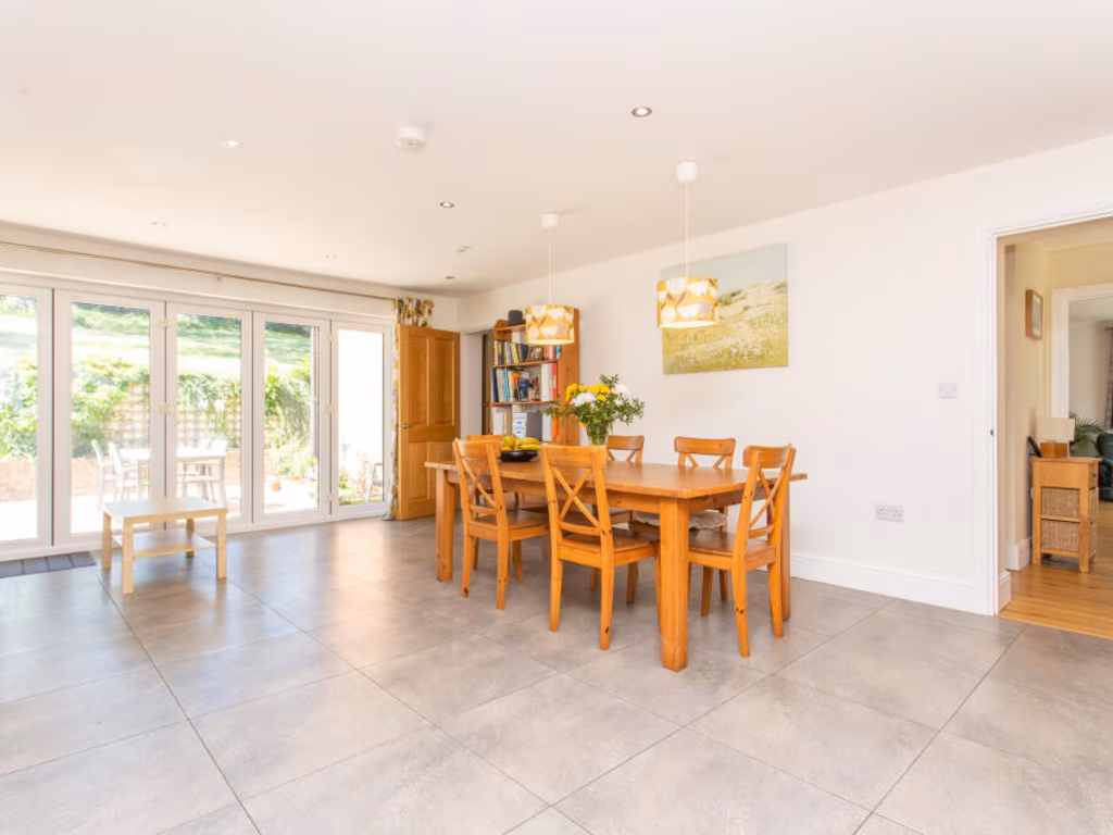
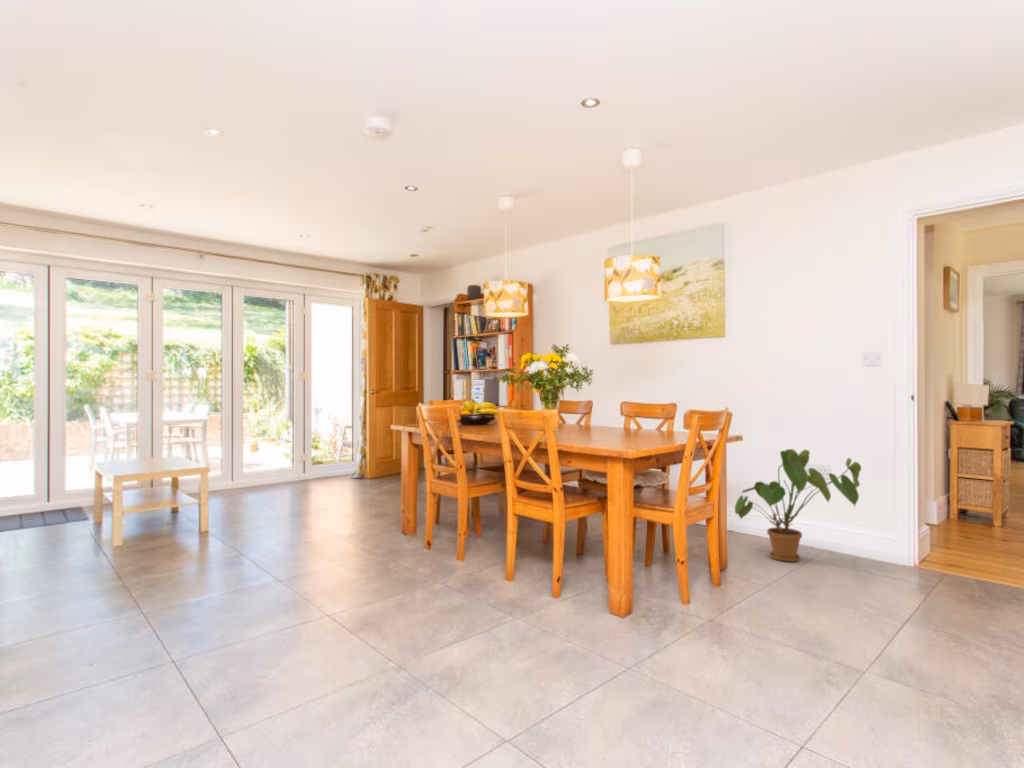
+ house plant [734,448,862,563]
